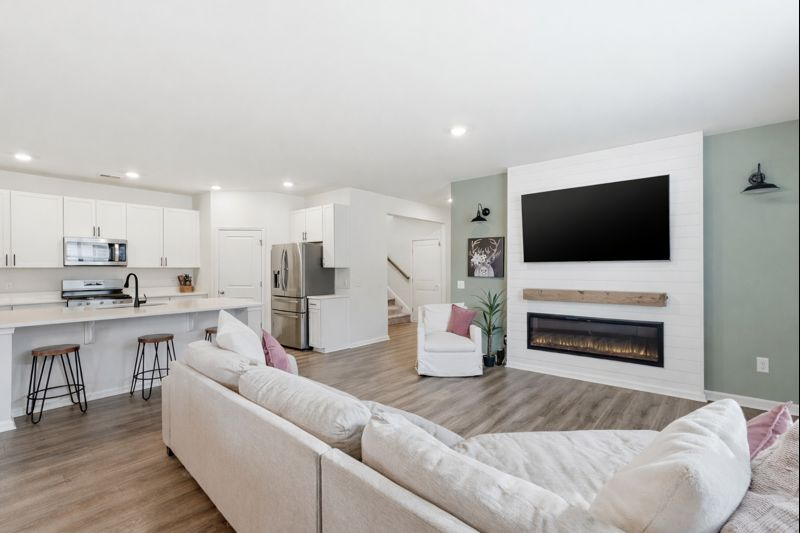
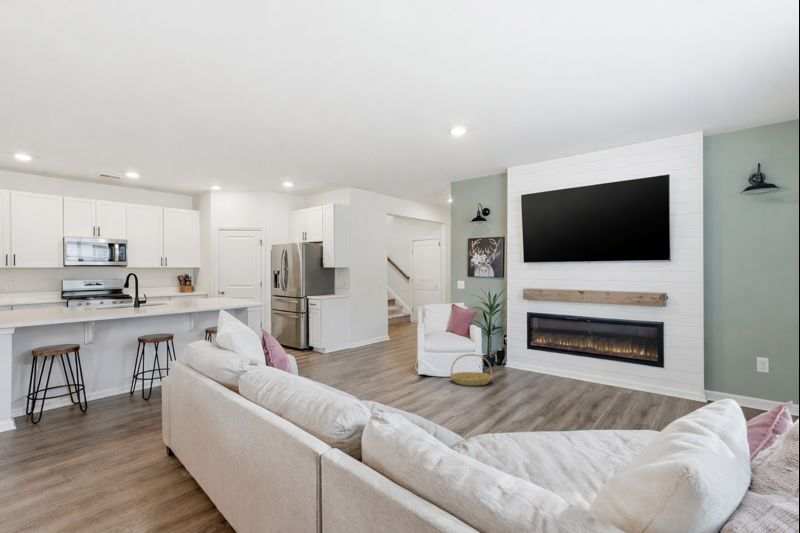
+ basket [449,353,494,387]
